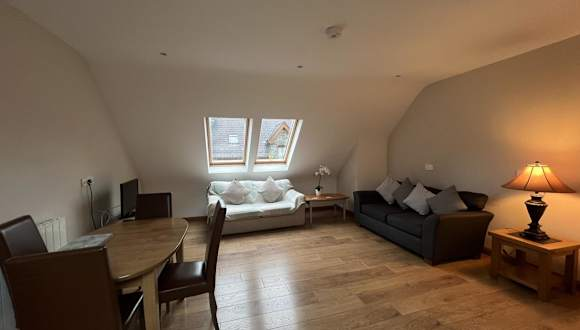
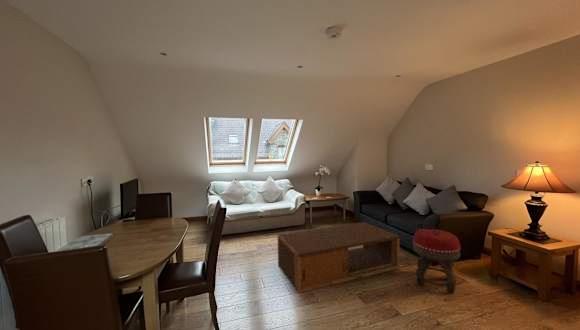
+ coffee table [277,221,400,294]
+ footstool [412,228,461,294]
